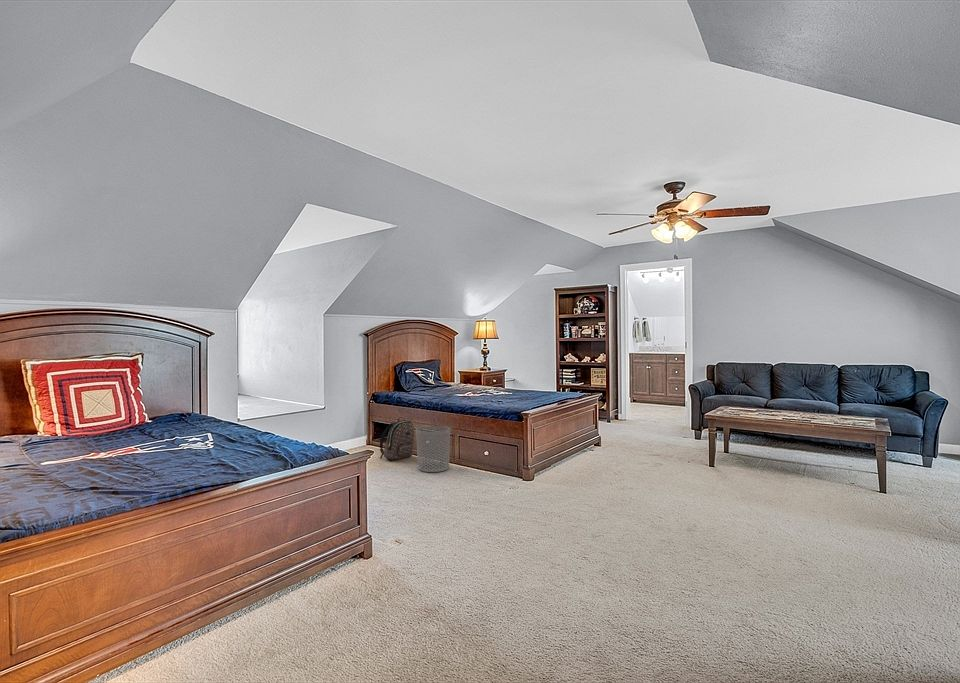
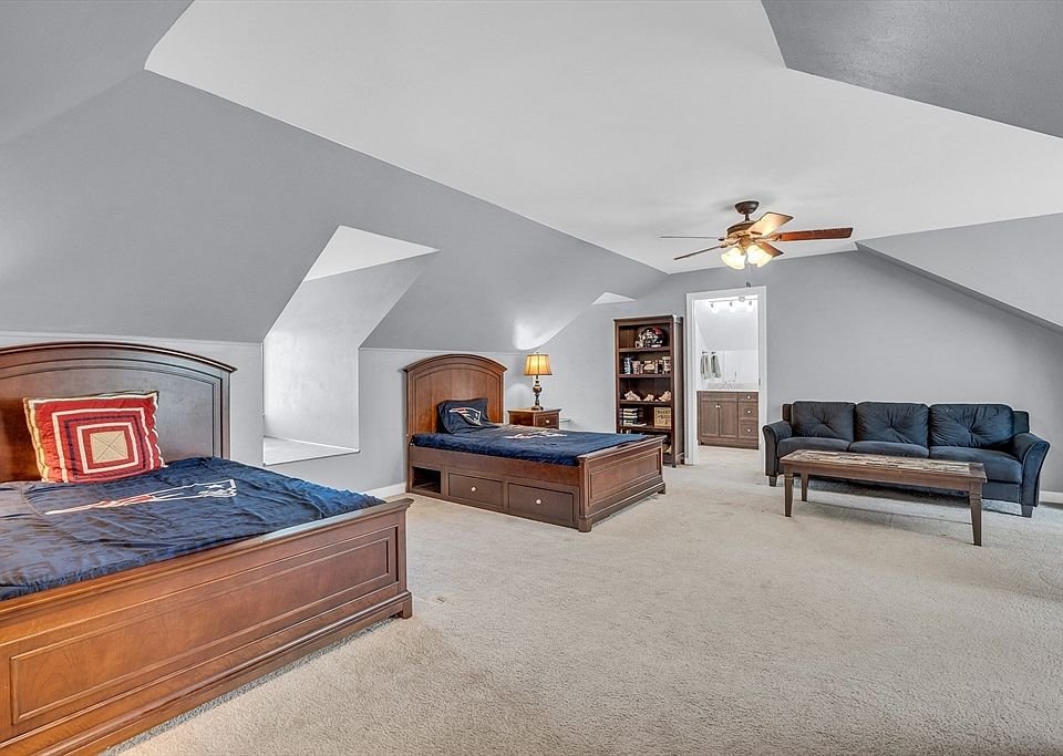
- waste bin [415,425,451,473]
- backpack [379,416,416,462]
